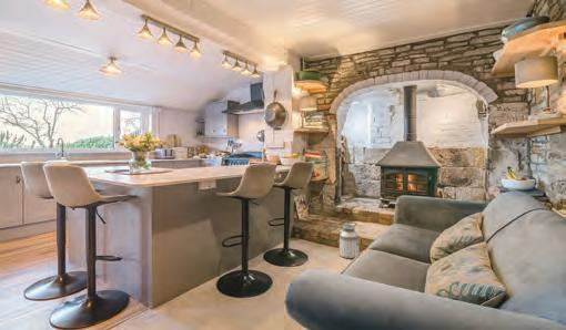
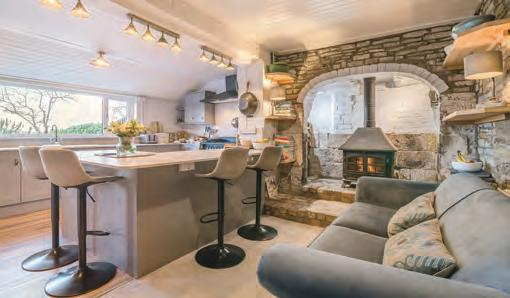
- planter [336,221,362,259]
